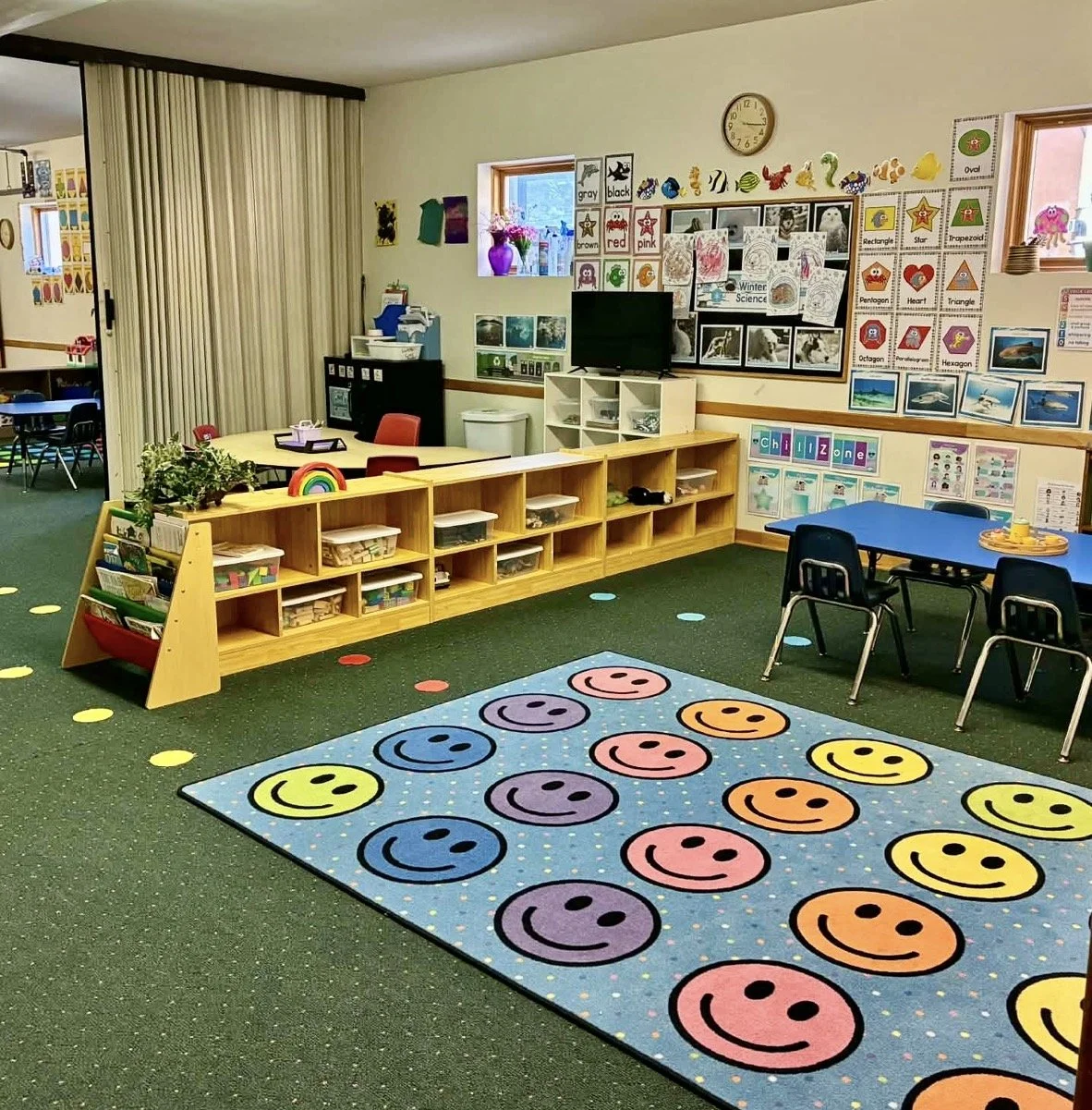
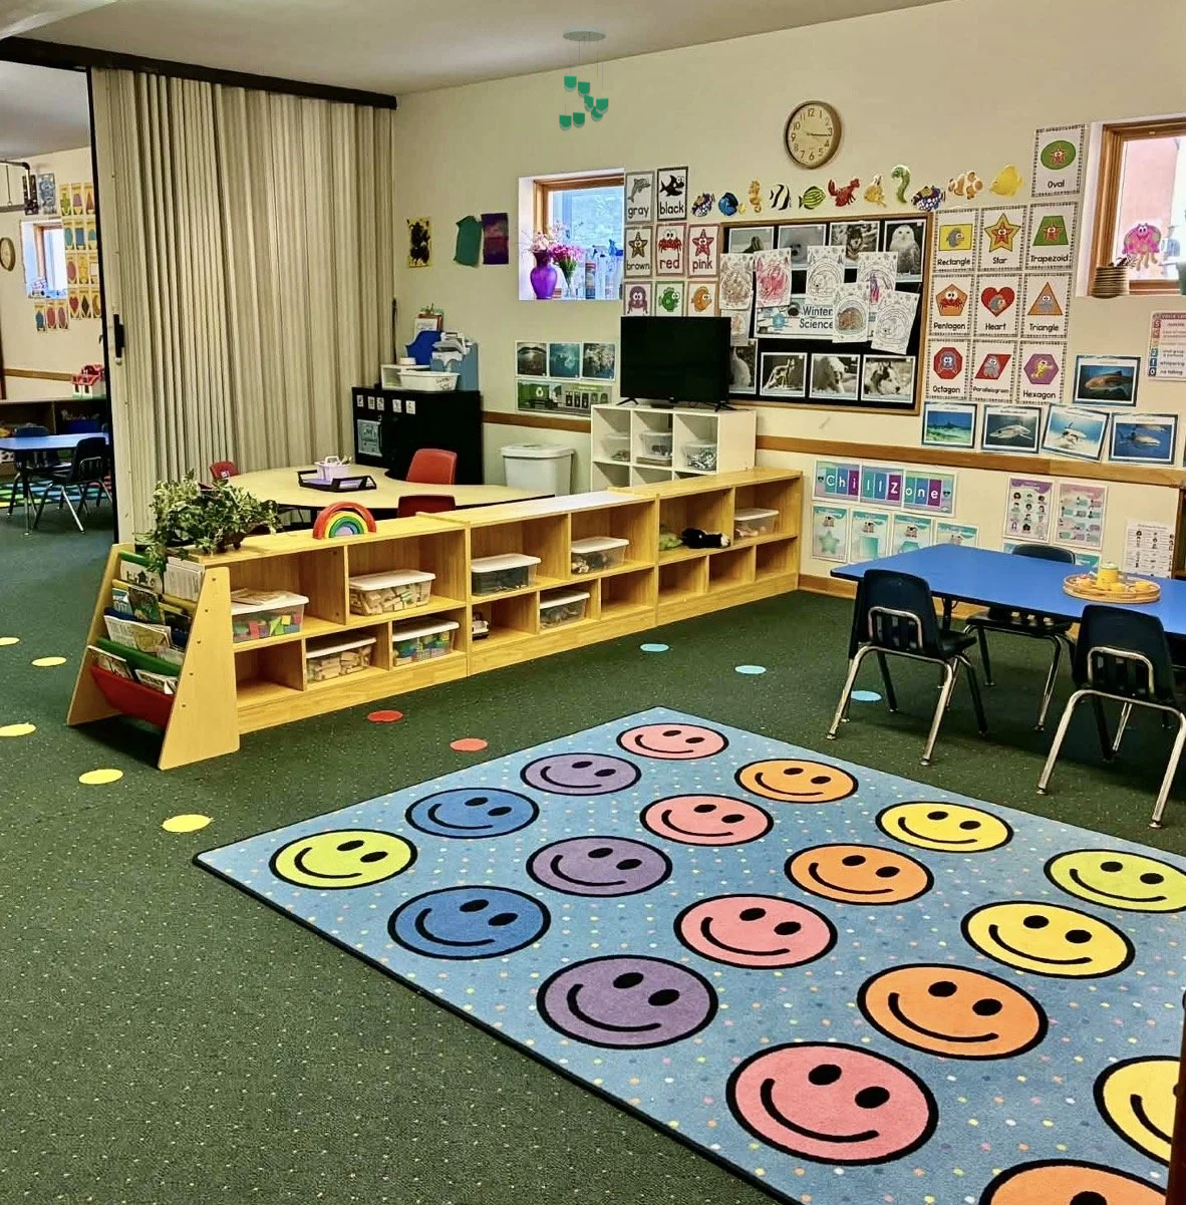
+ ceiling mobile [558,26,609,132]
